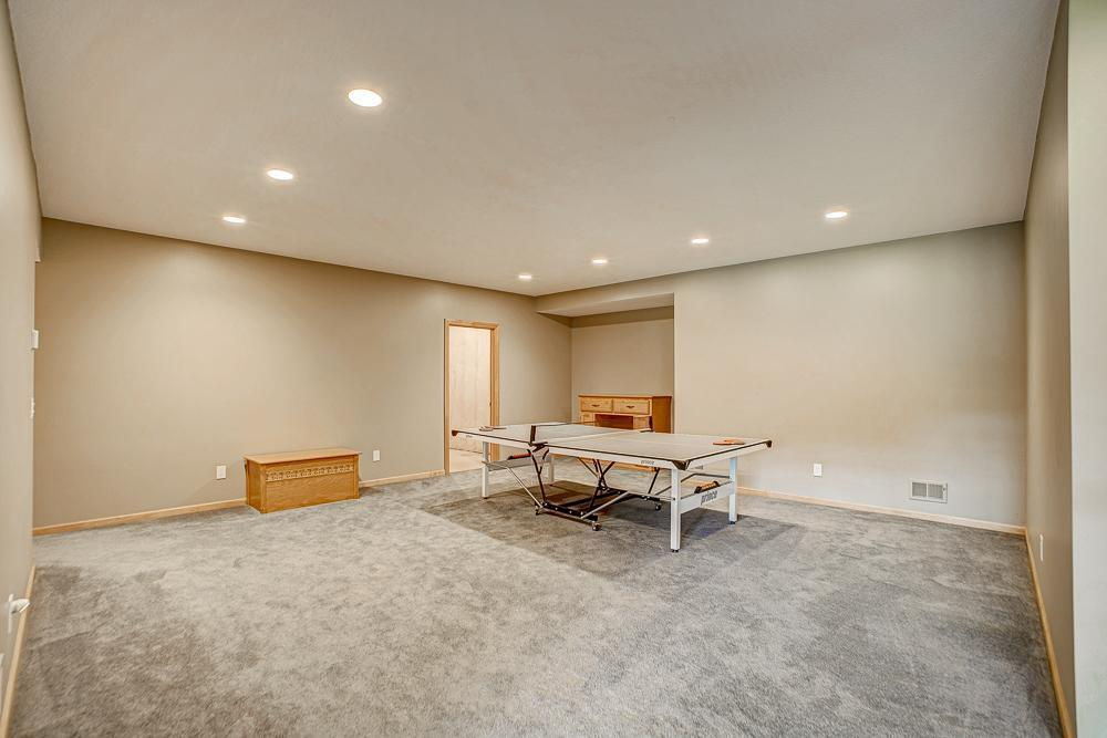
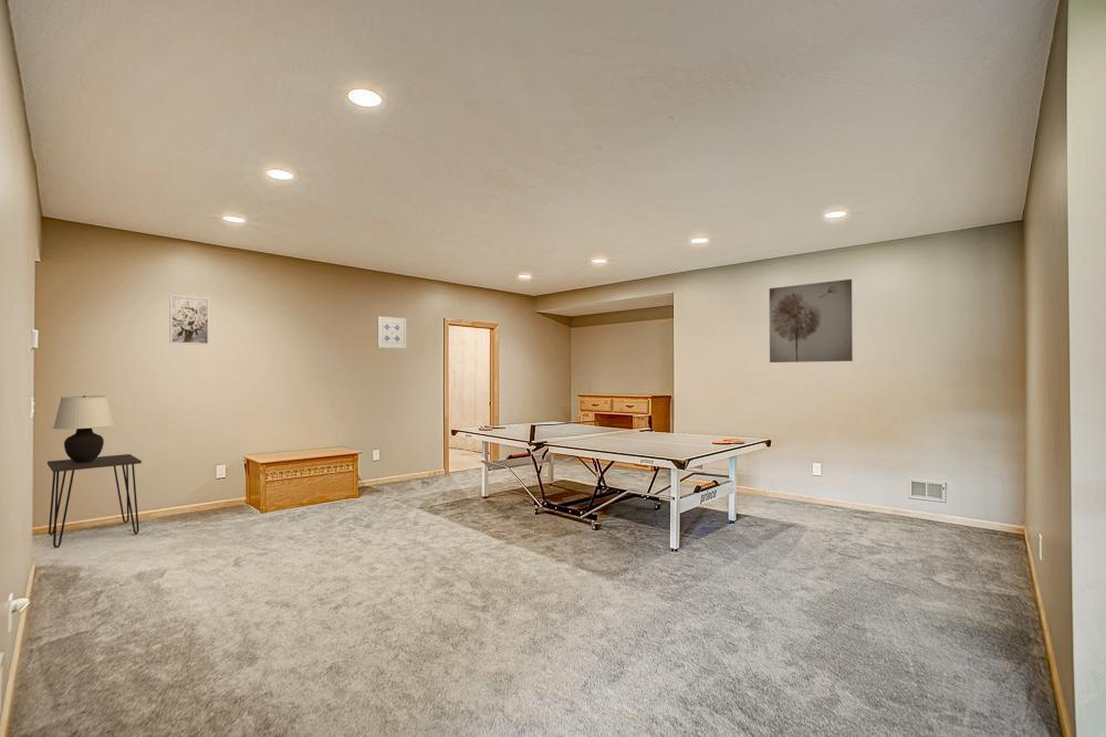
+ desk [46,453,143,549]
+ wall art [376,315,407,349]
+ wall art [769,278,854,364]
+ wall art [168,294,210,346]
+ table lamp [52,394,115,463]
